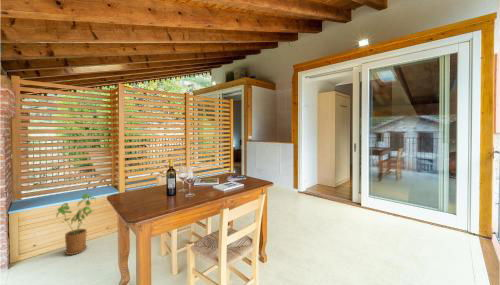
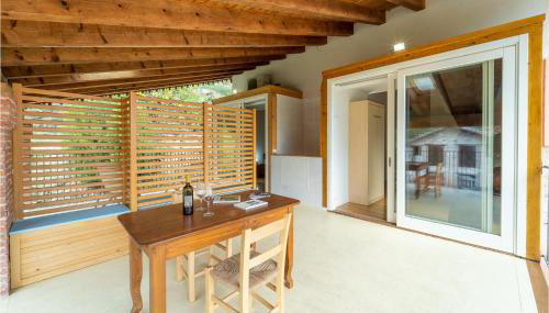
- house plant [55,193,97,256]
